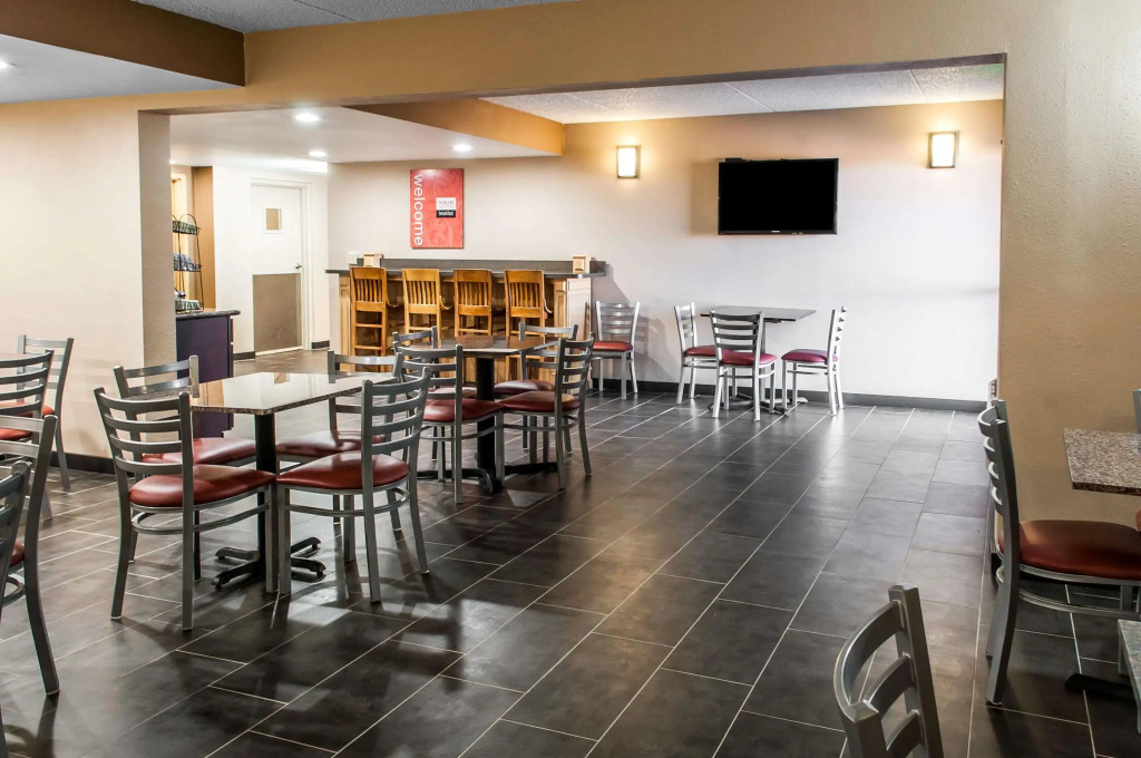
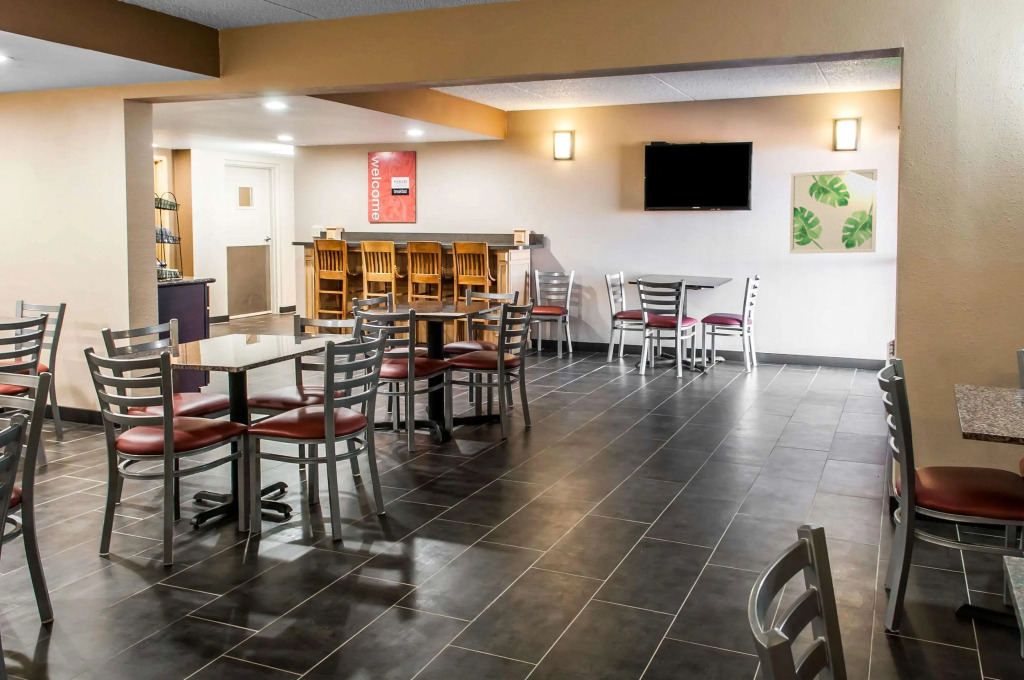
+ wall art [788,168,878,254]
